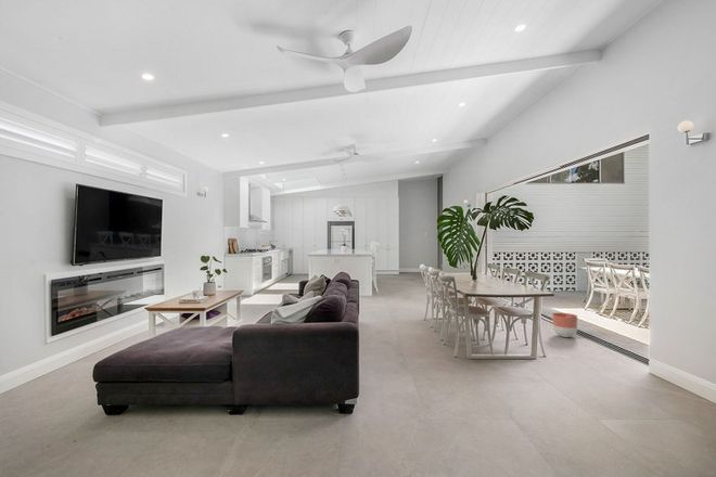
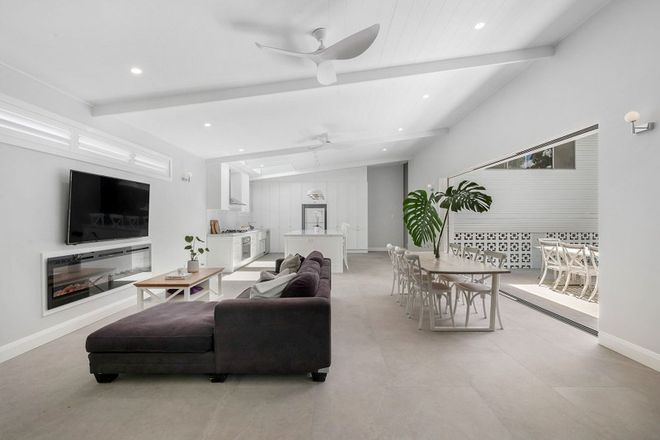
- planter [551,312,578,338]
